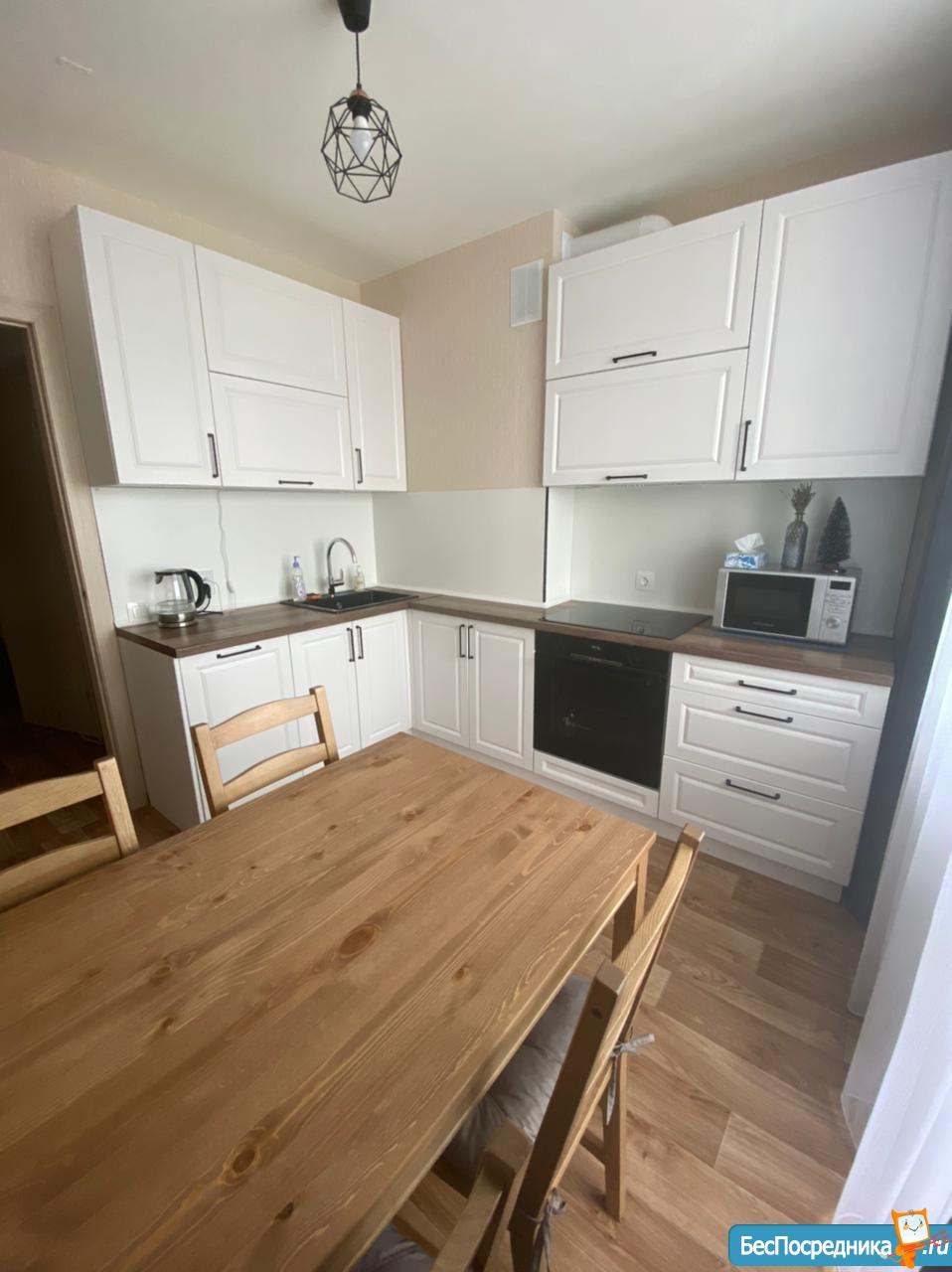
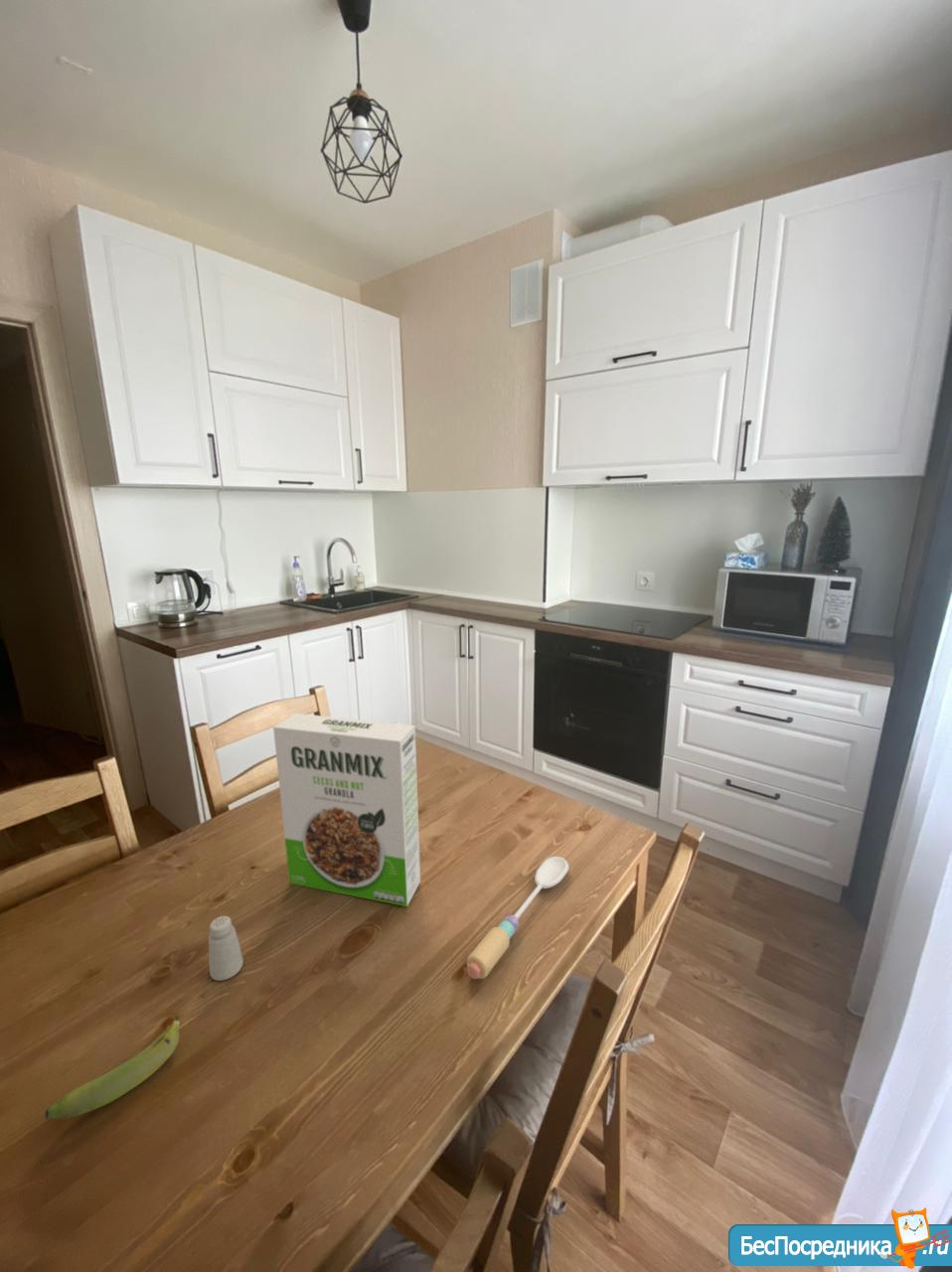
+ cereal box [272,713,421,907]
+ saltshaker [208,915,244,982]
+ banana [45,1016,181,1120]
+ spoon [466,856,569,980]
